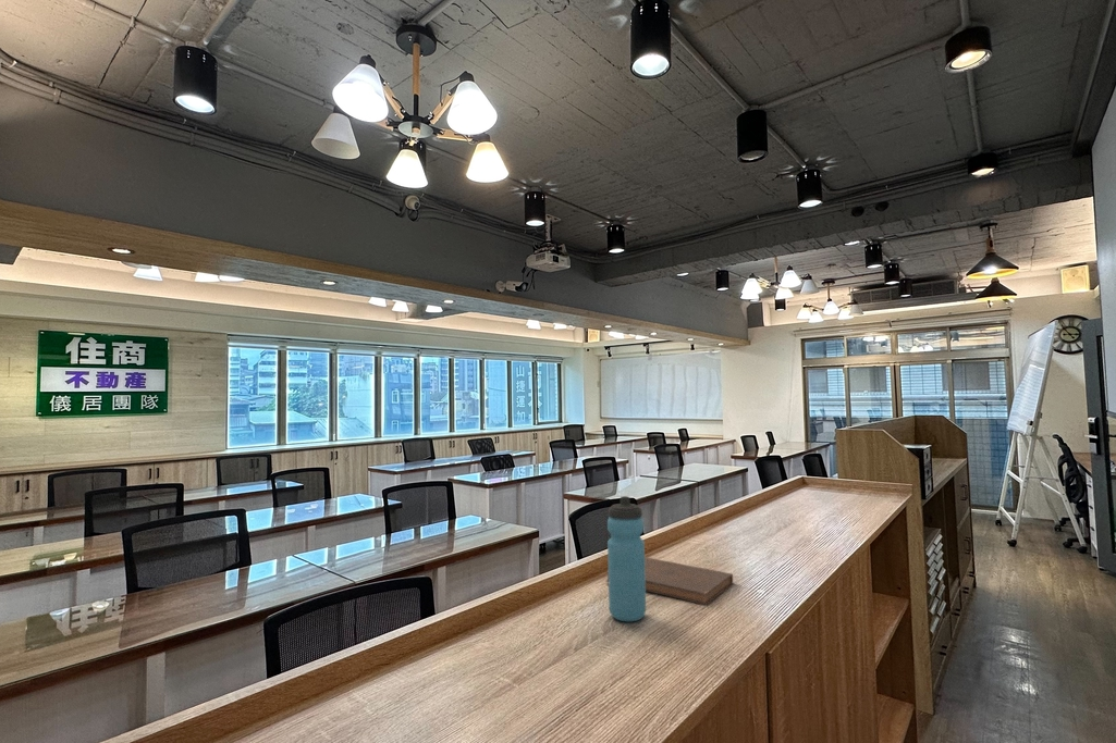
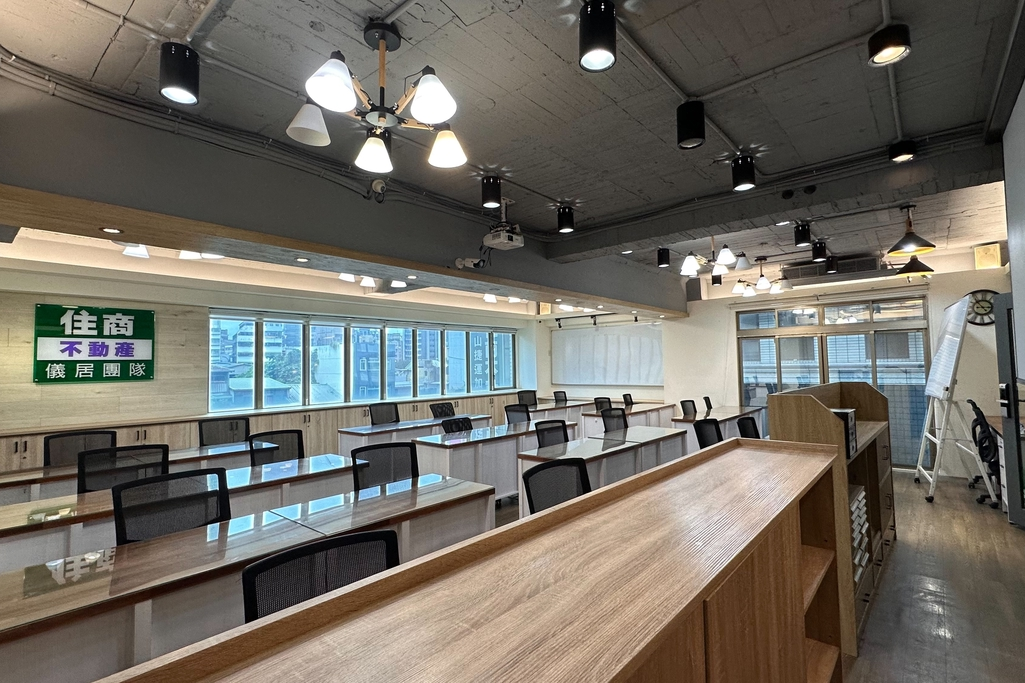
- water bottle [606,495,647,623]
- book [605,556,734,606]
